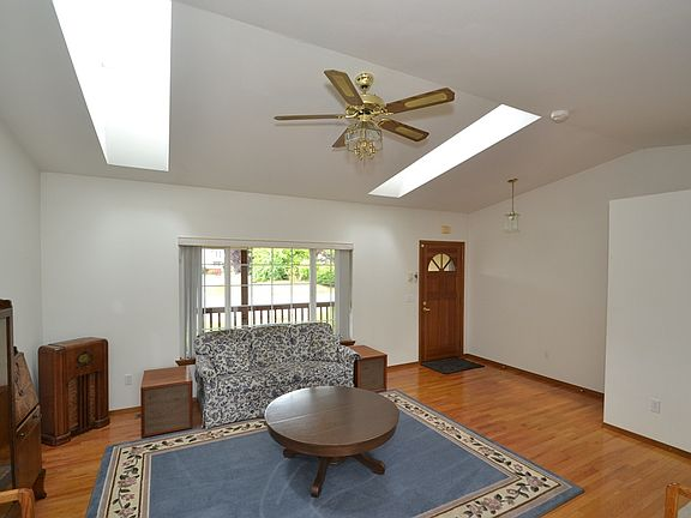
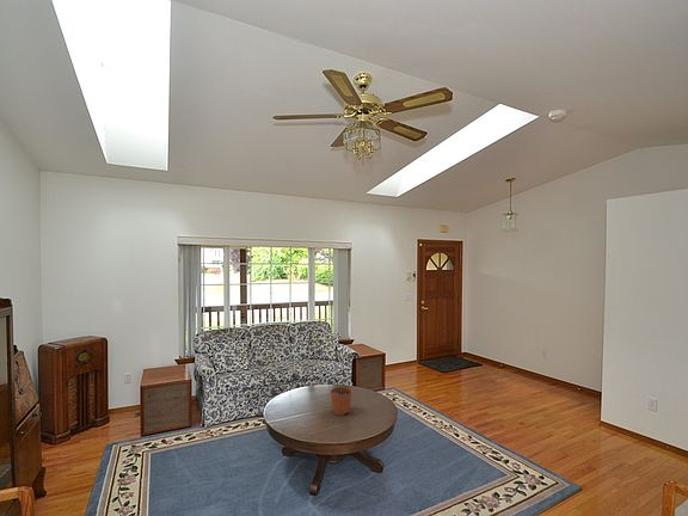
+ plant pot [330,381,352,416]
